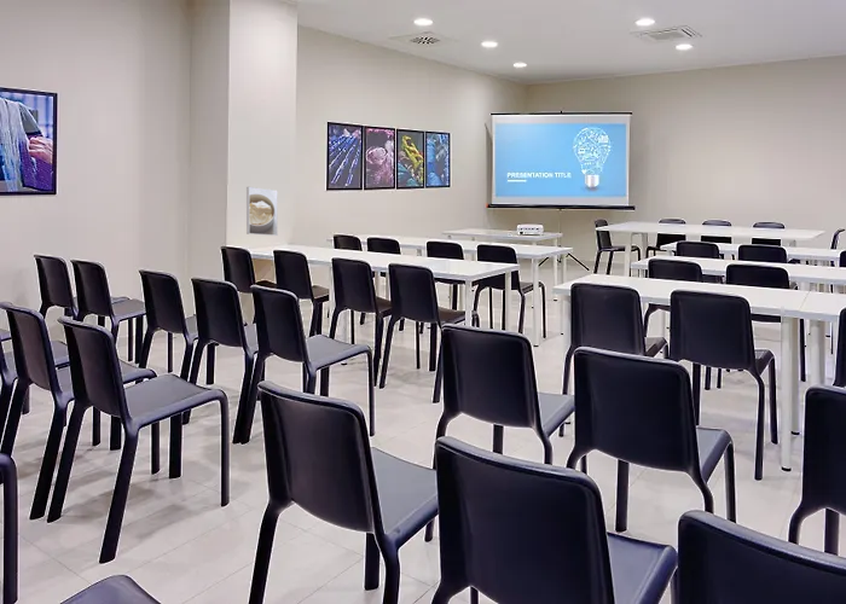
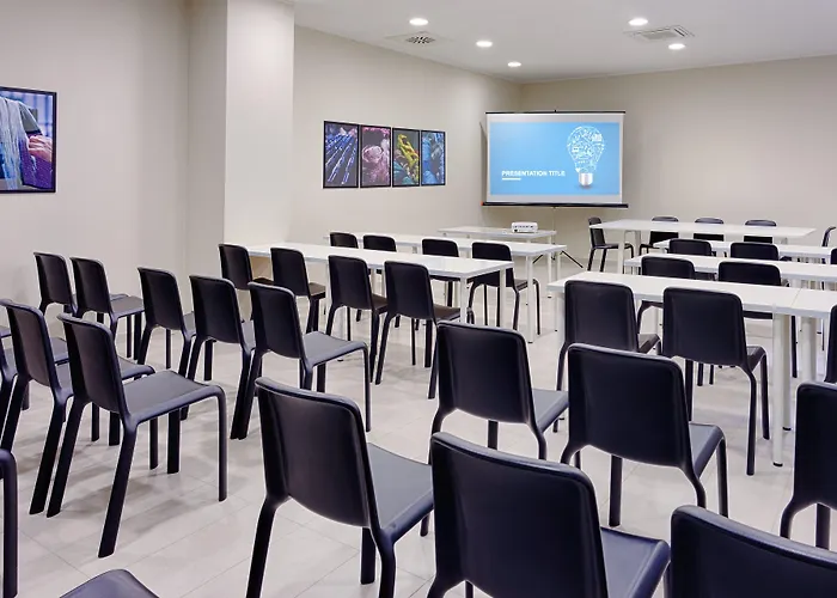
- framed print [245,186,279,237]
